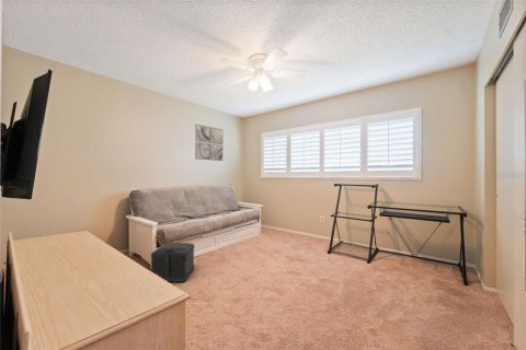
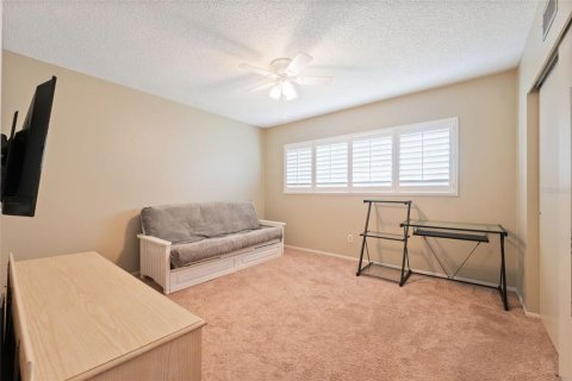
- wall art [194,124,225,162]
- ottoman [150,242,196,283]
